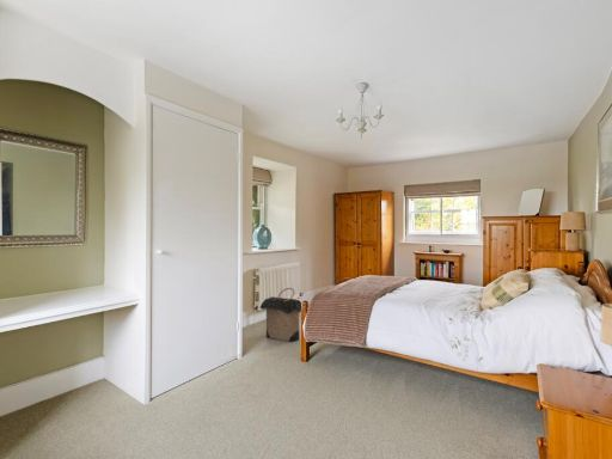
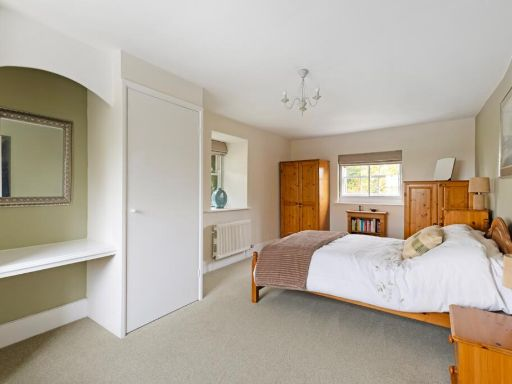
- laundry hamper [259,287,304,343]
